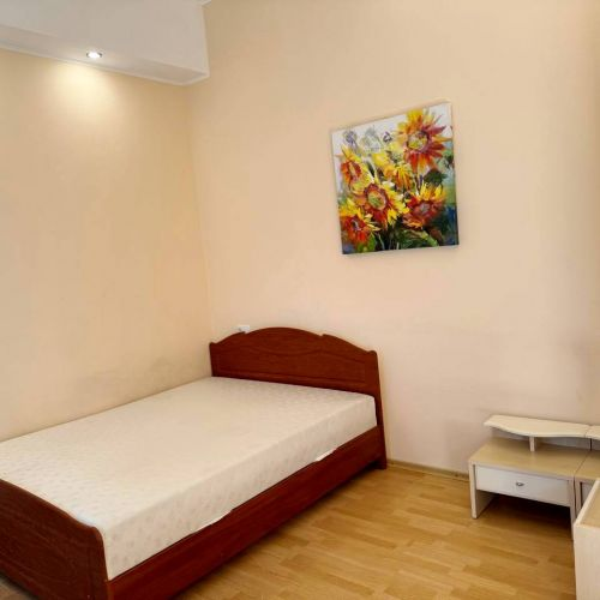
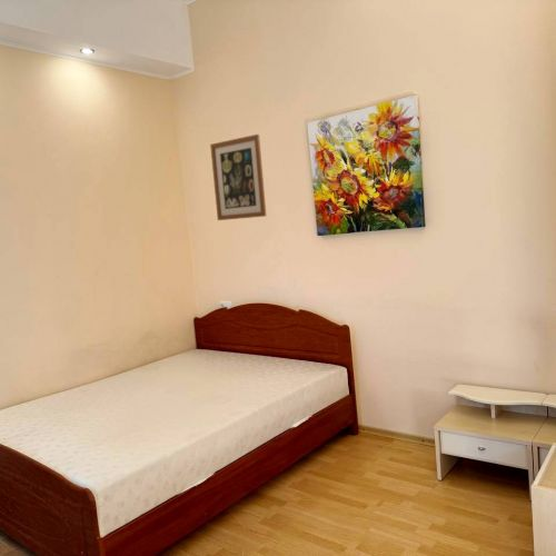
+ wall art [209,133,267,221]
